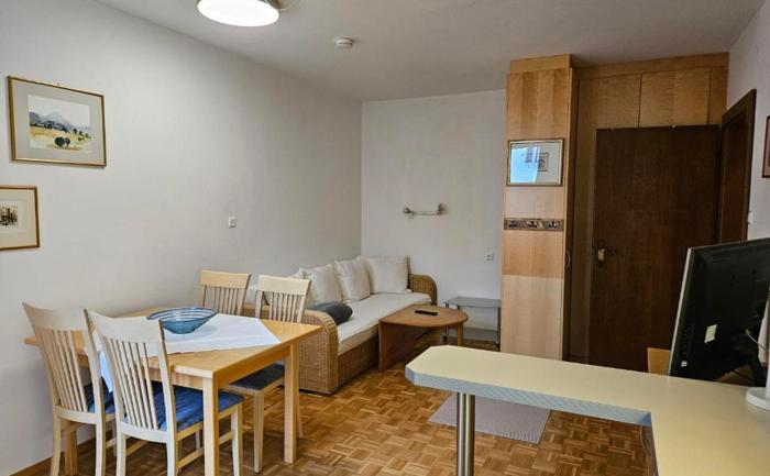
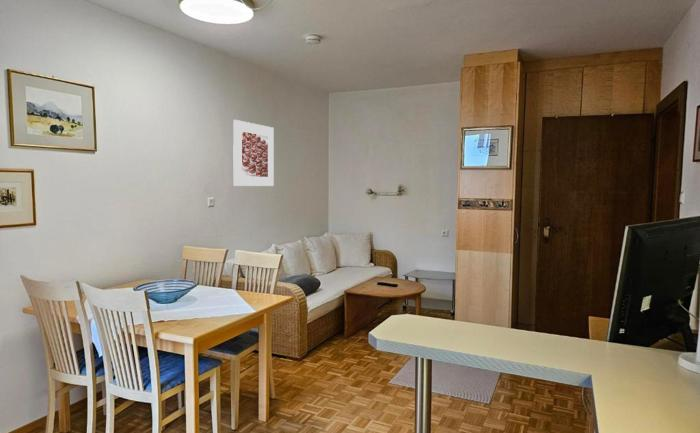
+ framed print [232,119,275,187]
